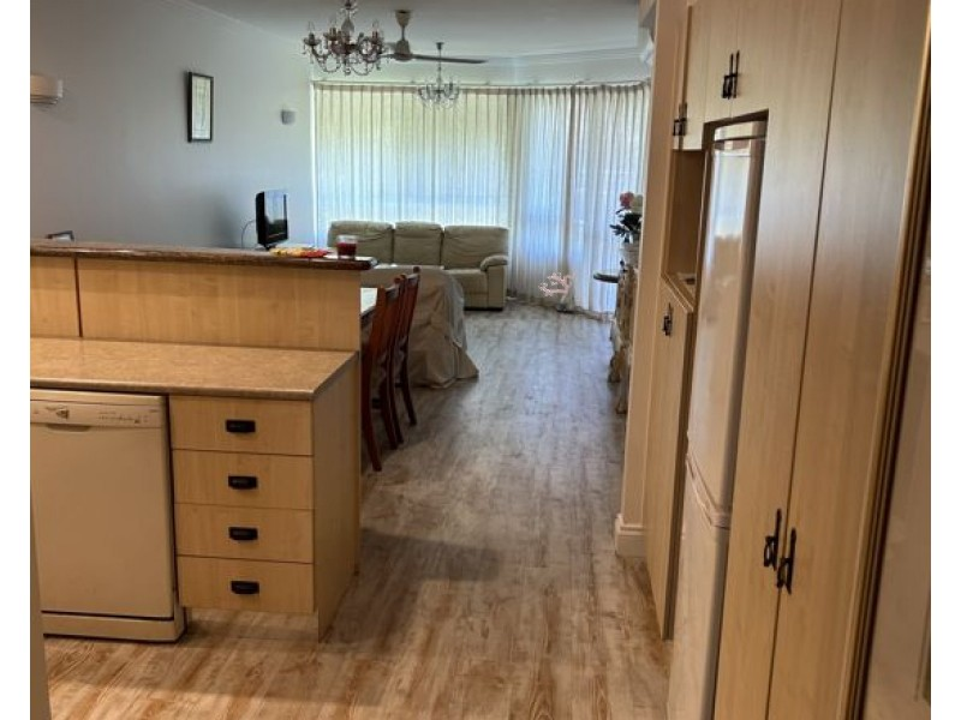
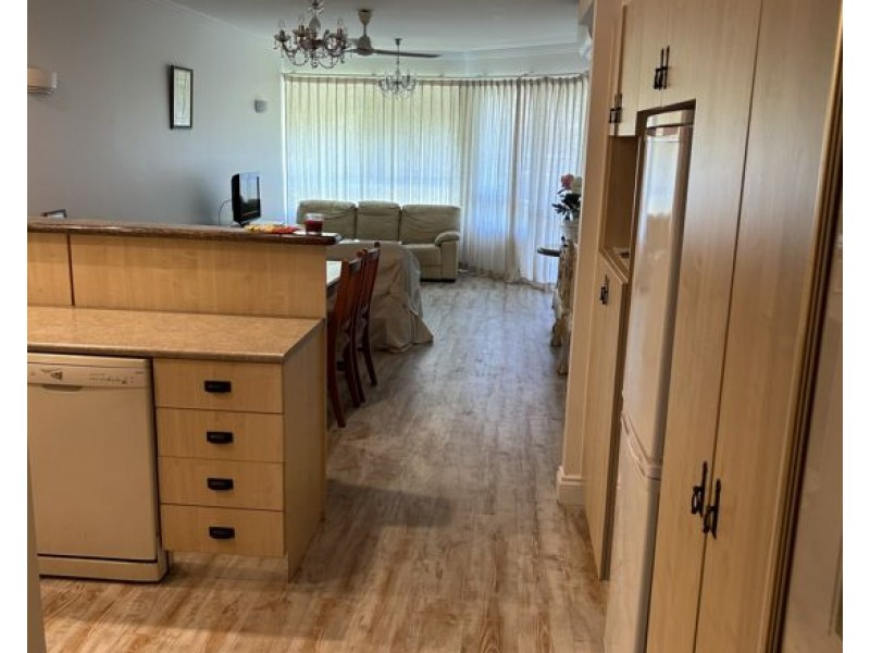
- potted plant [537,271,577,312]
